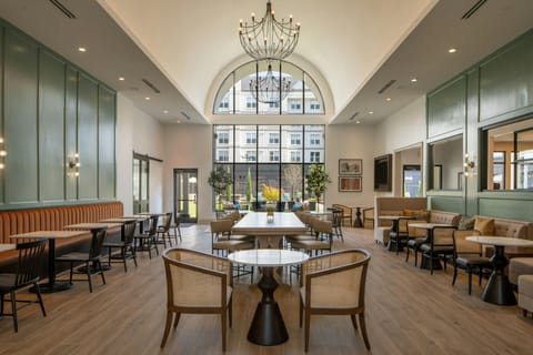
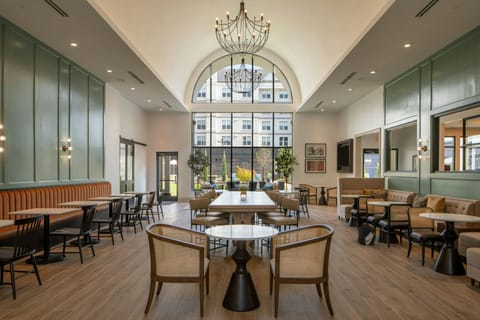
+ backpack [356,223,376,246]
